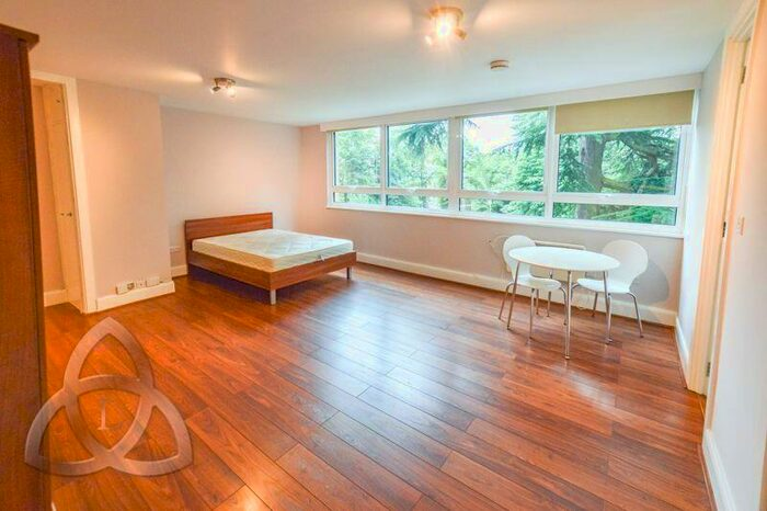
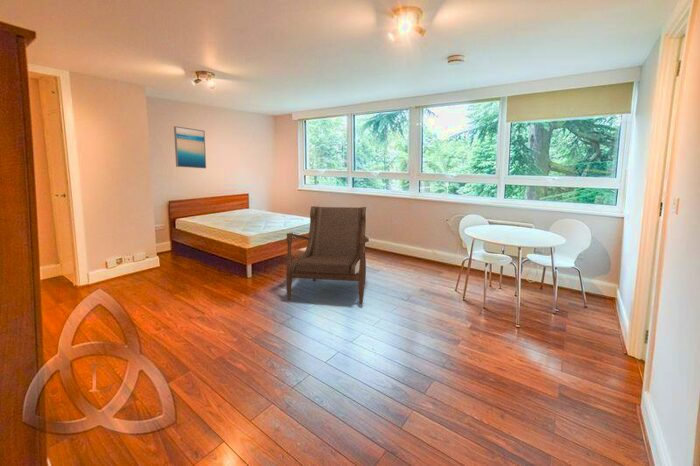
+ armchair [285,205,370,305]
+ wall art [173,125,207,169]
